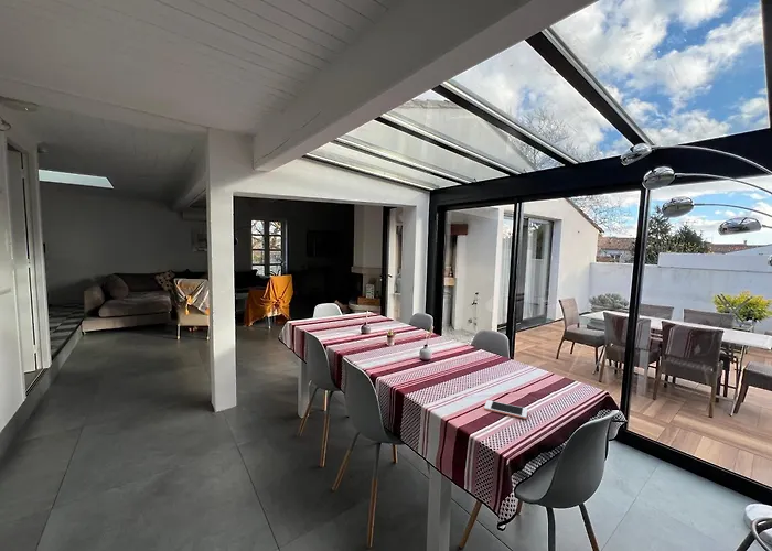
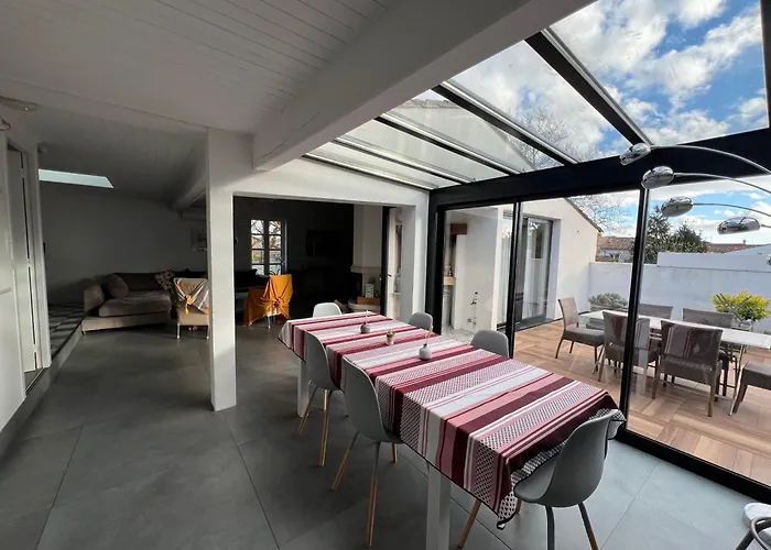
- cell phone [483,399,528,420]
